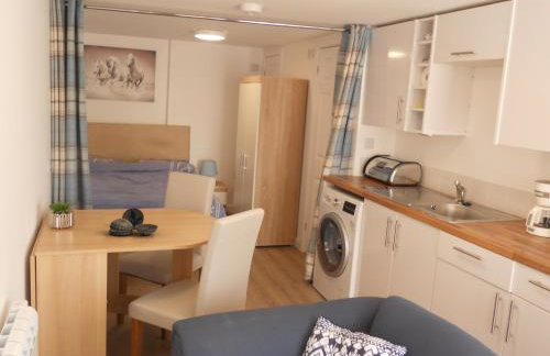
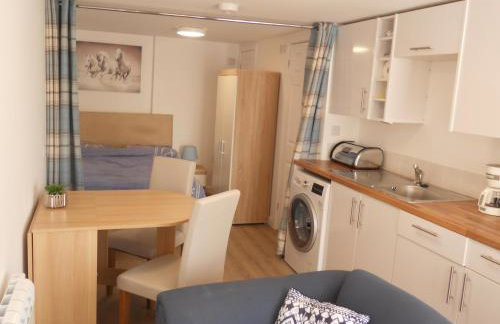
- decorative bowl [108,207,158,236]
